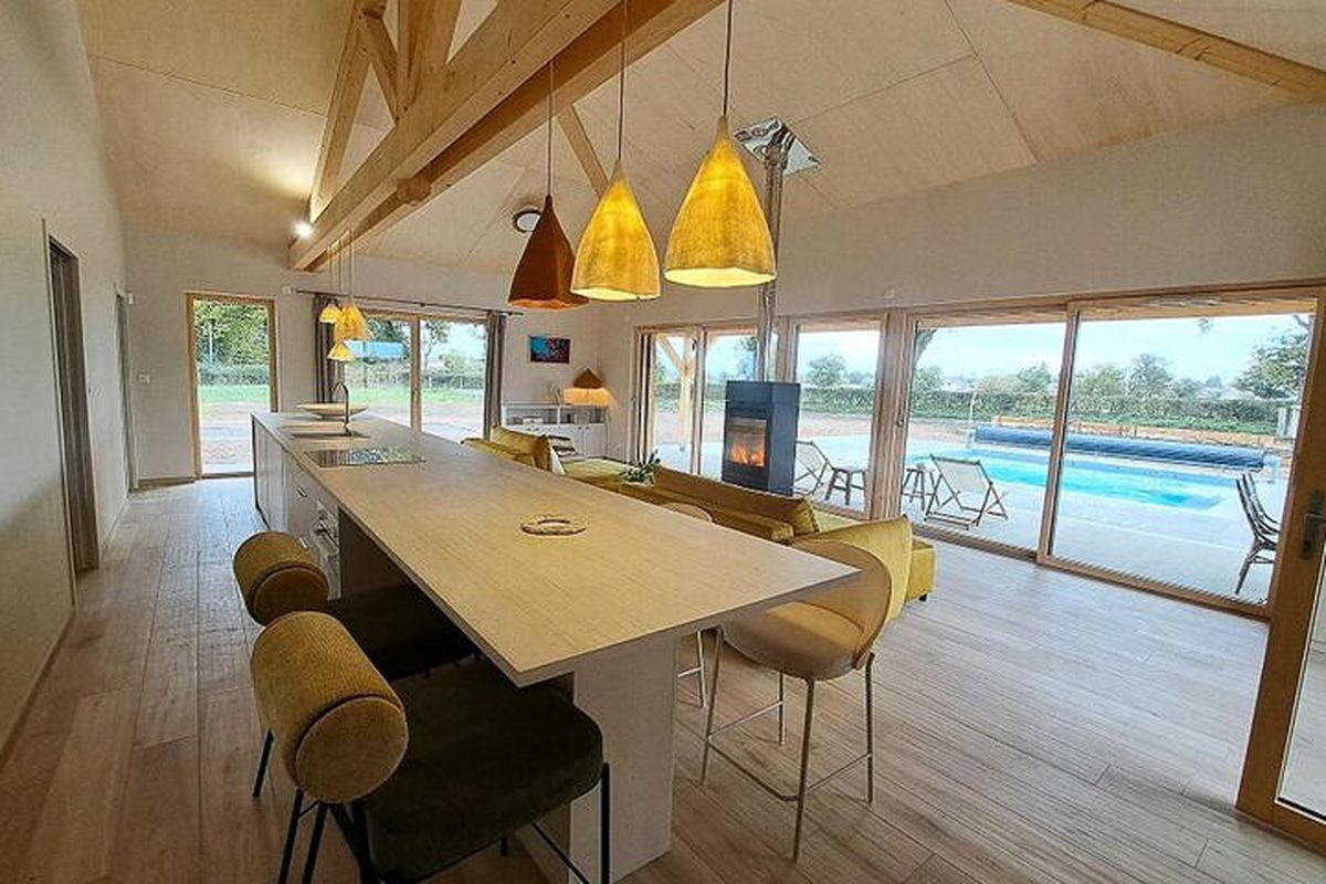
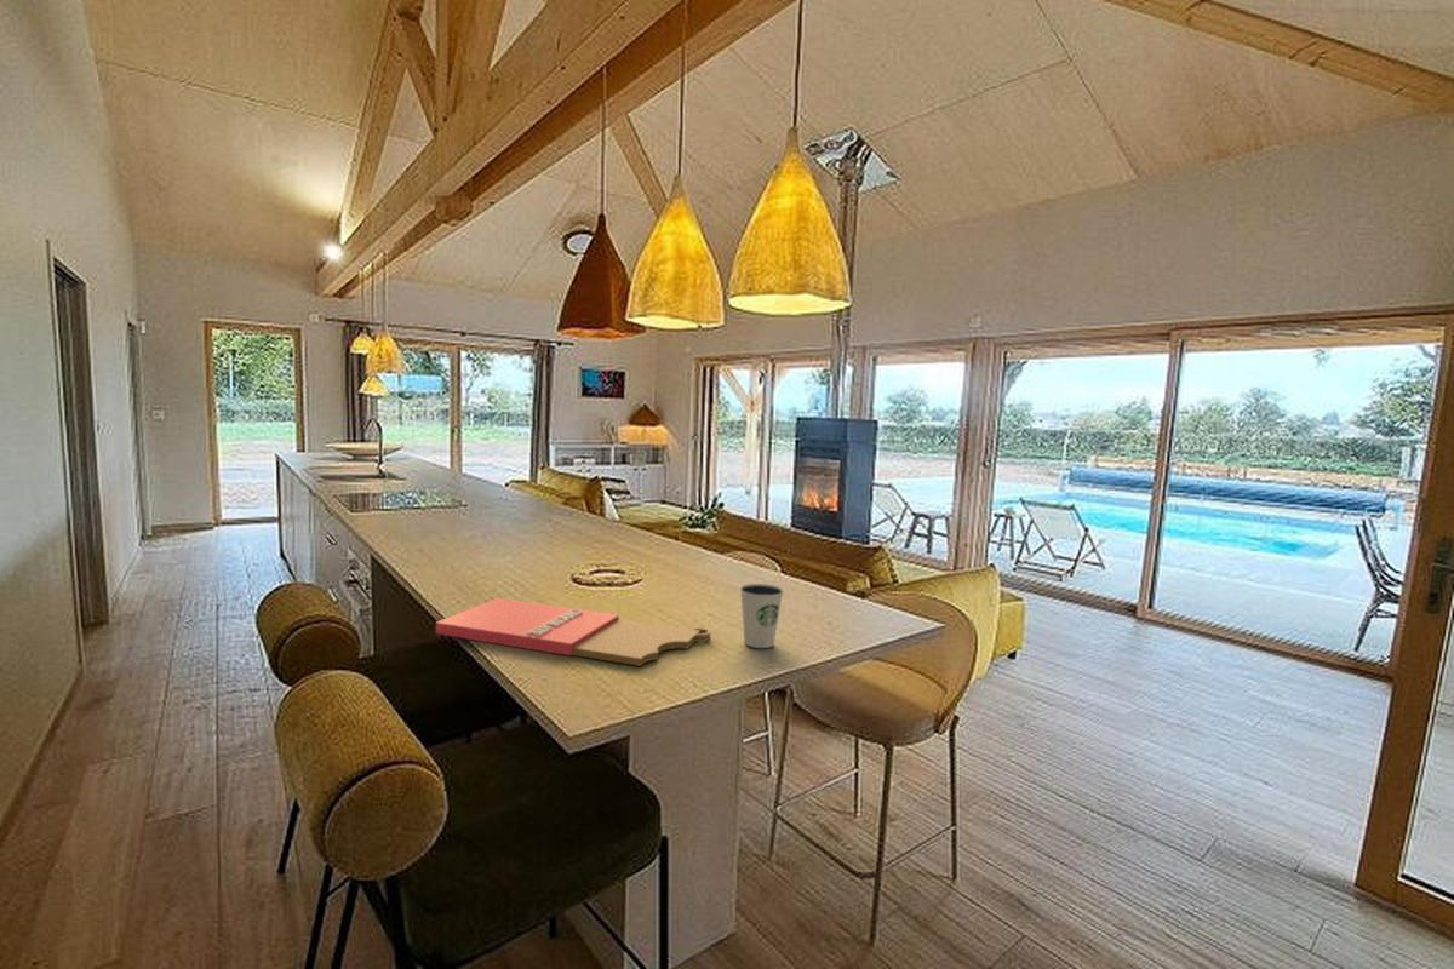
+ cutting board [435,597,711,667]
+ dixie cup [739,583,785,649]
